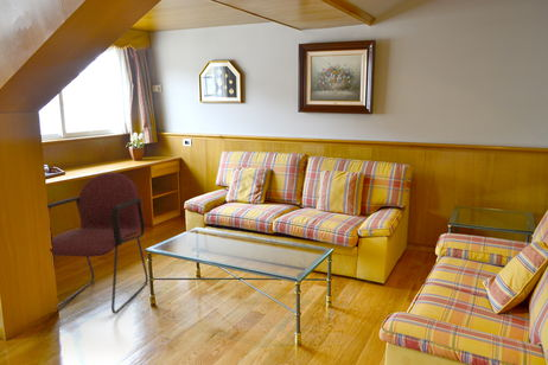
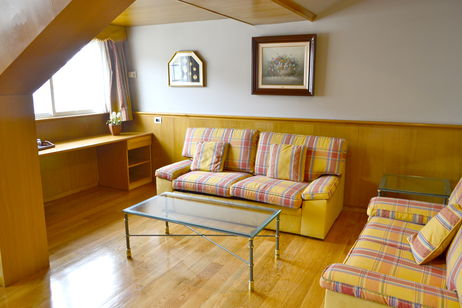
- armchair [46,172,149,315]
